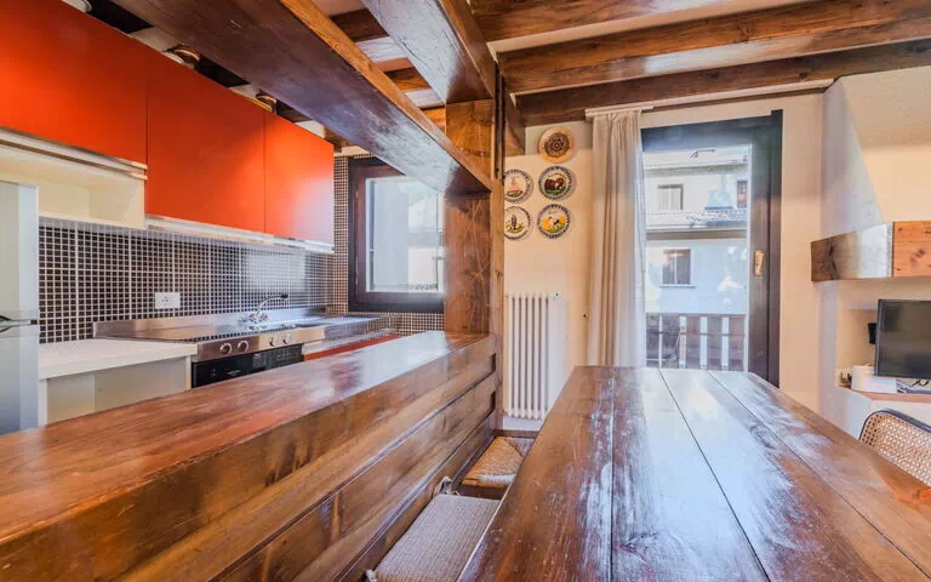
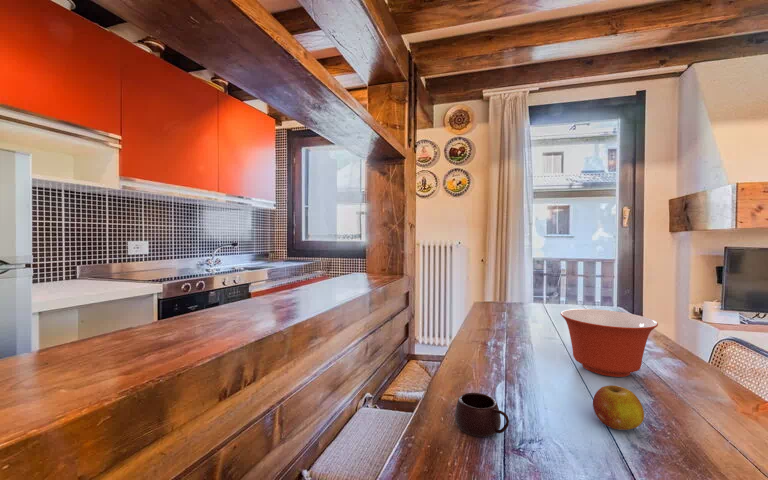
+ mug [454,392,510,438]
+ fruit [592,384,645,431]
+ mixing bowl [560,308,659,378]
